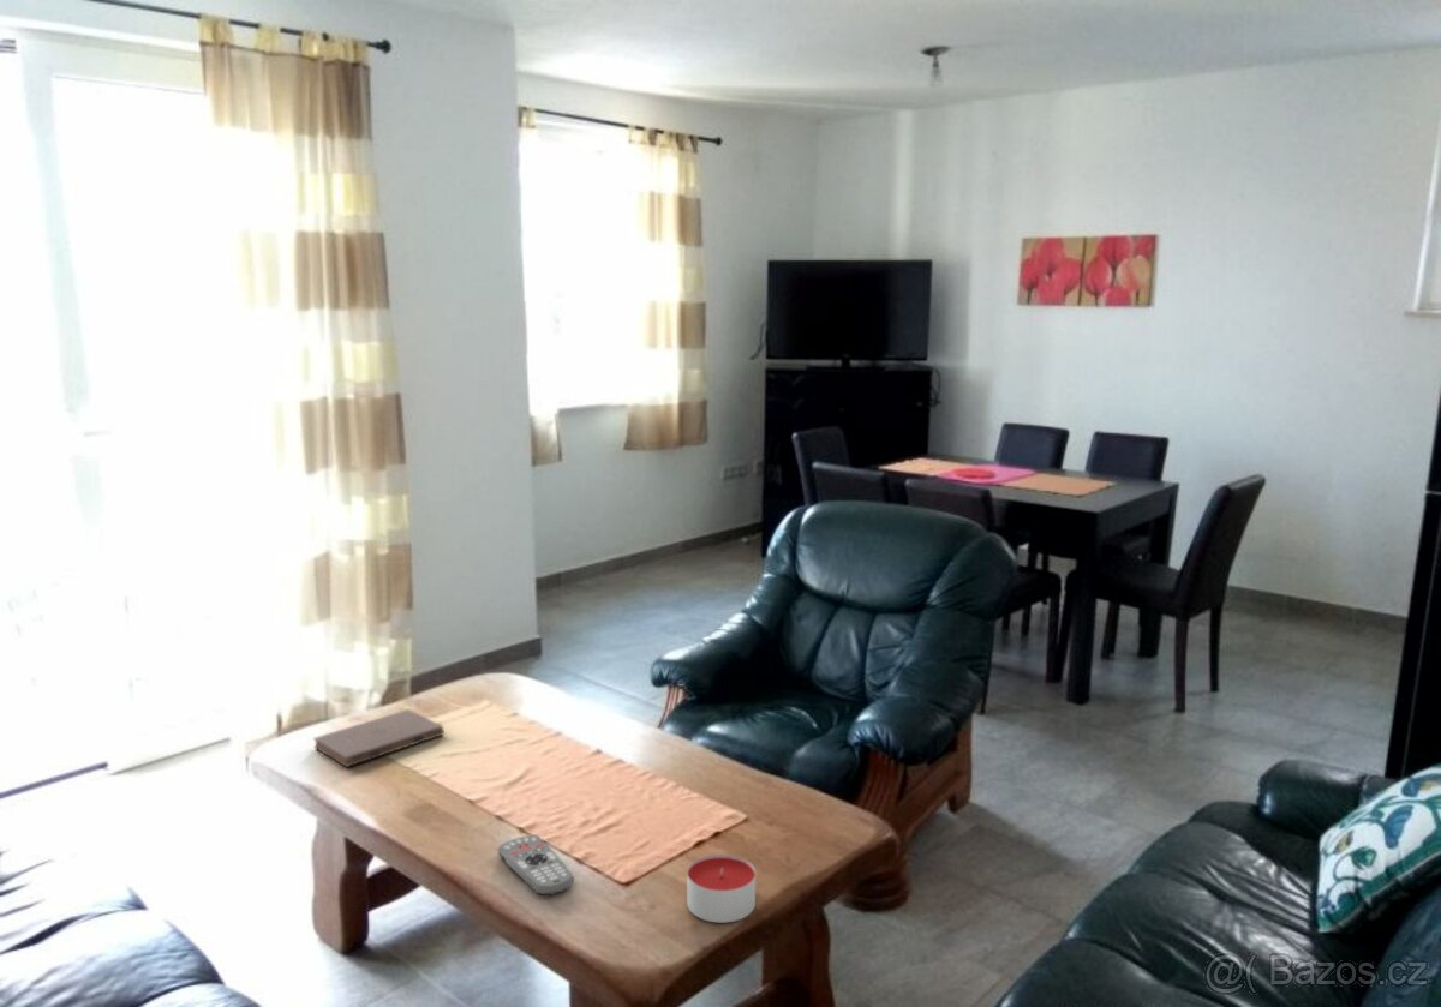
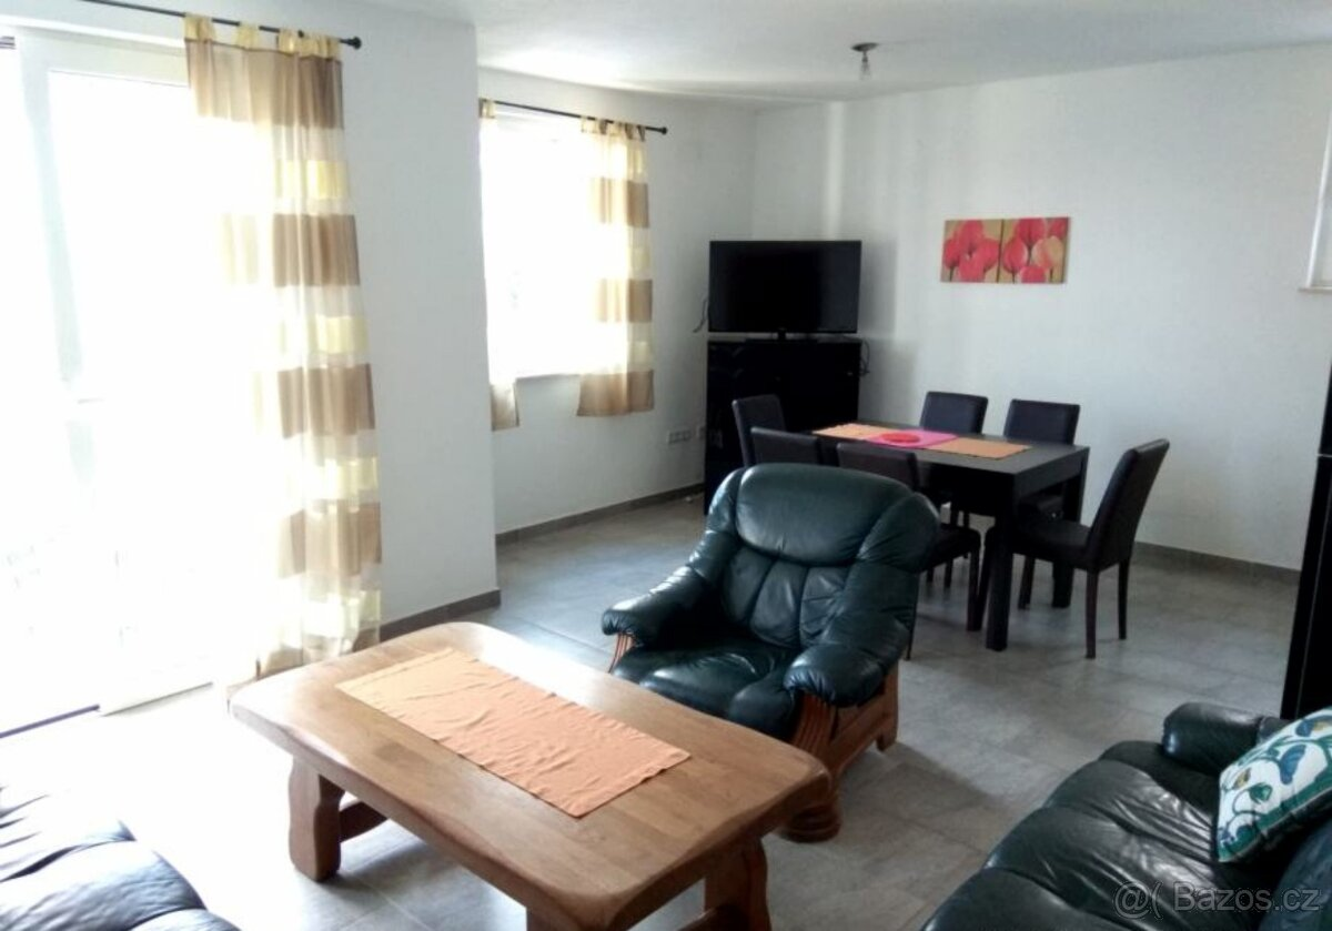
- book [312,708,446,768]
- candle [686,853,757,924]
- remote control [496,834,575,897]
